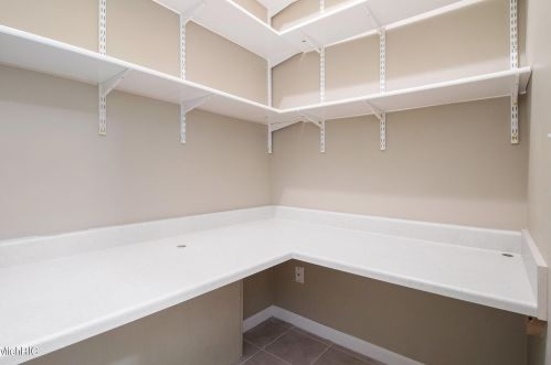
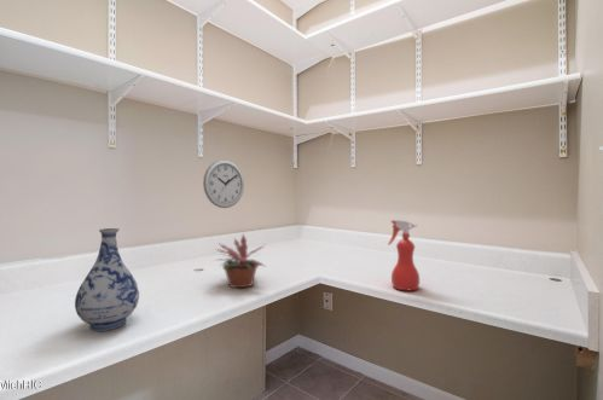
+ wall clock [202,158,245,209]
+ spray bottle [387,219,421,291]
+ potted plant [211,233,268,289]
+ vase [74,227,140,332]
